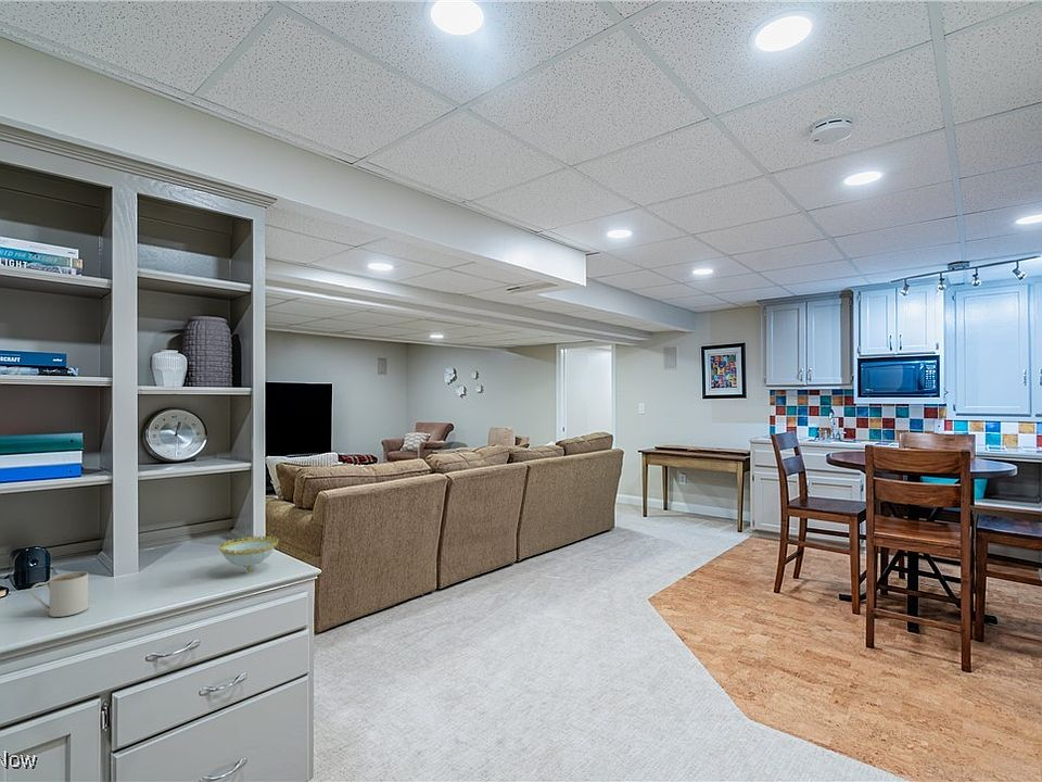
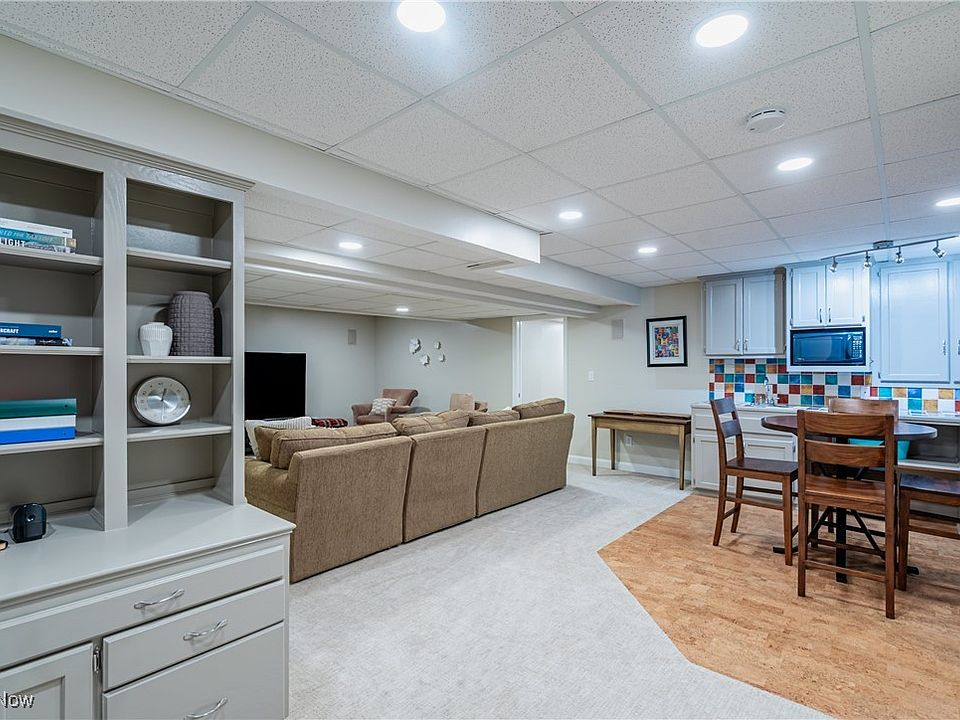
- decorative bowl [217,534,279,573]
- mug [30,570,89,618]
